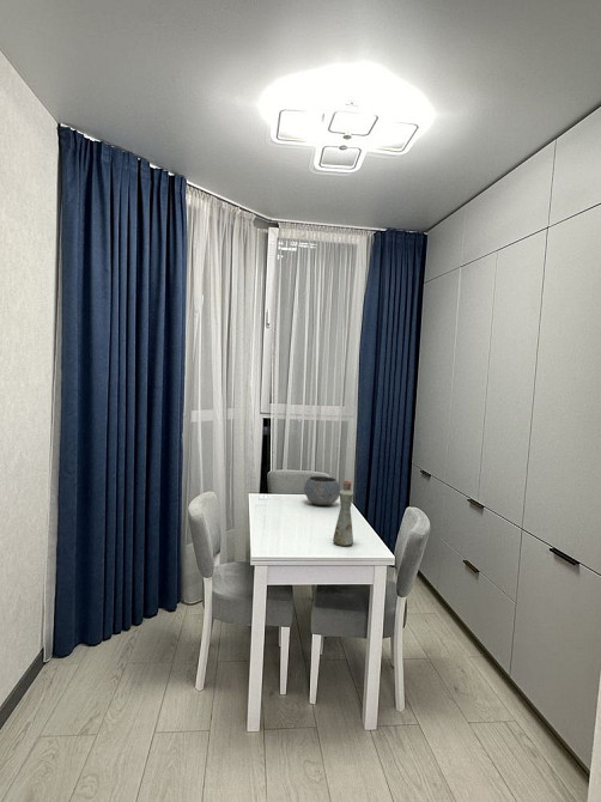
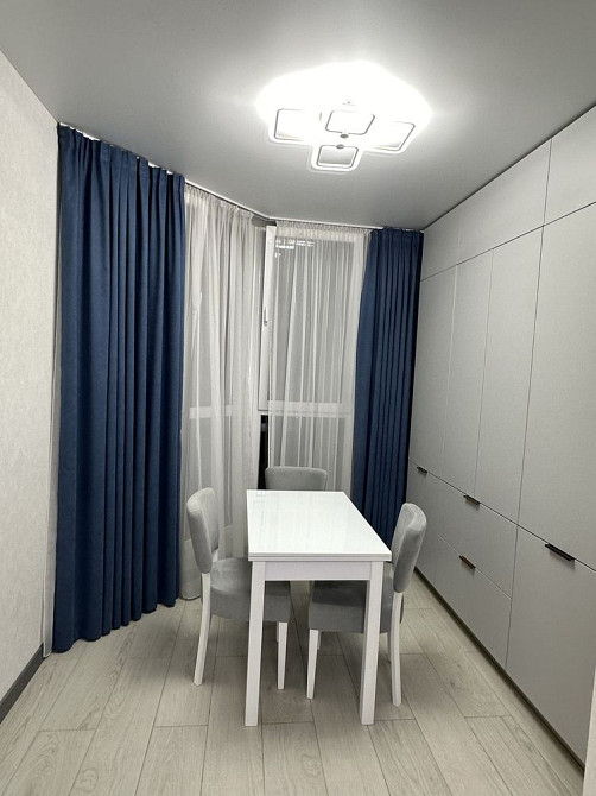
- bottle [332,480,354,547]
- bowl [303,475,341,506]
